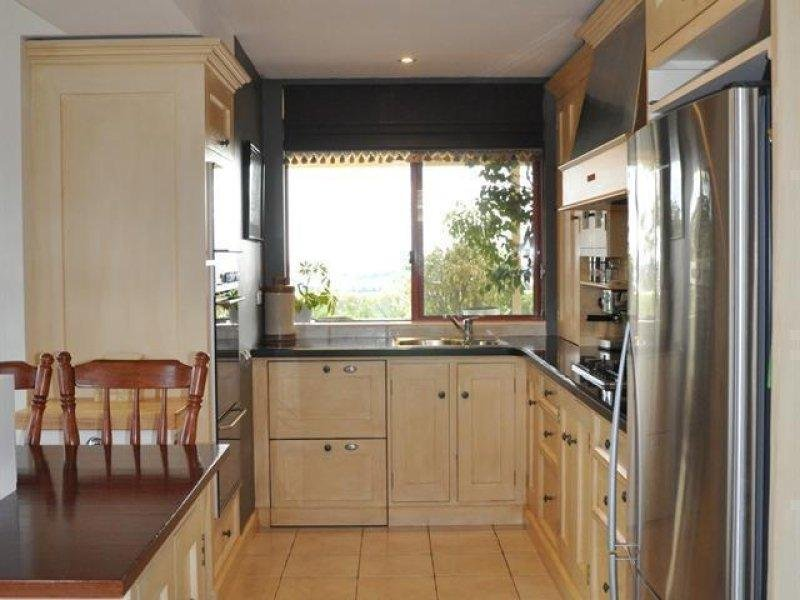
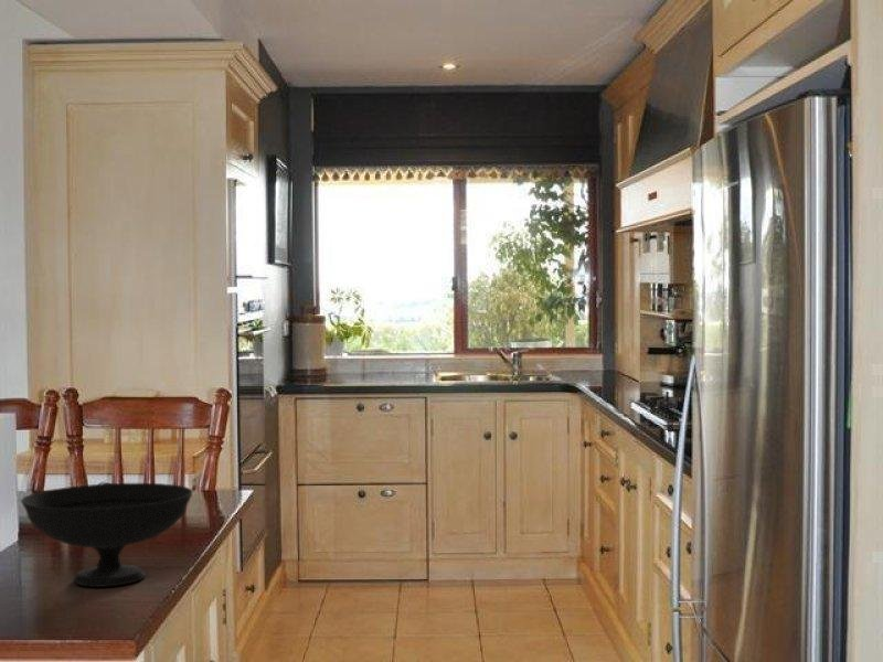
+ bowl [20,482,193,588]
